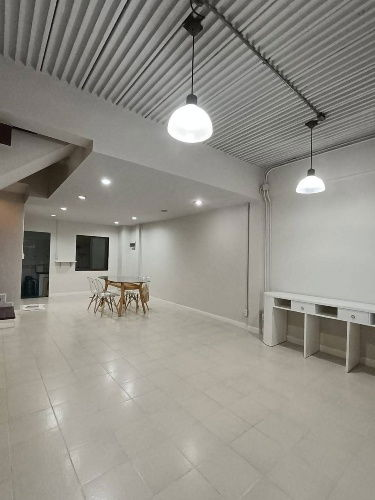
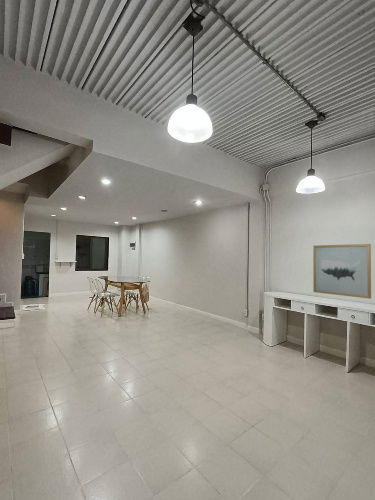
+ wall art [312,243,372,300]
